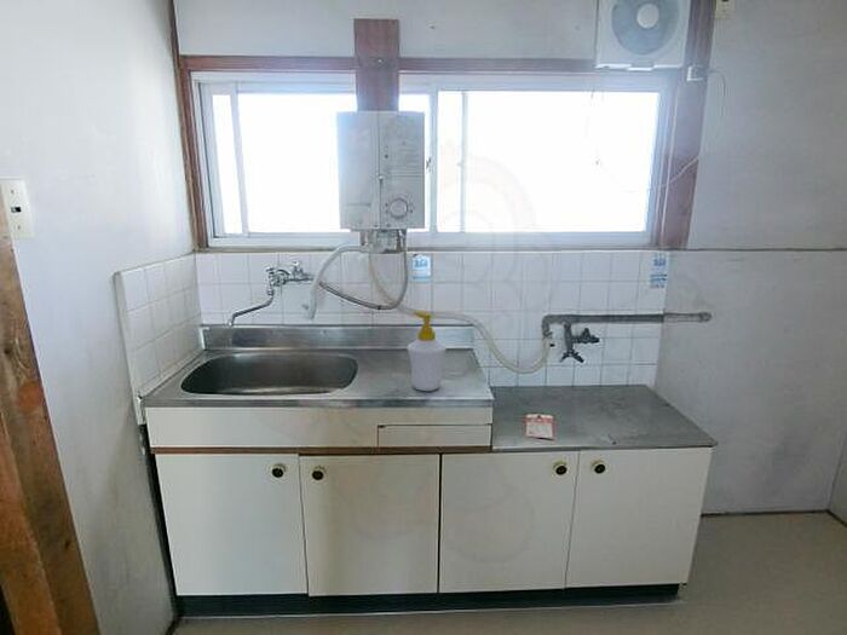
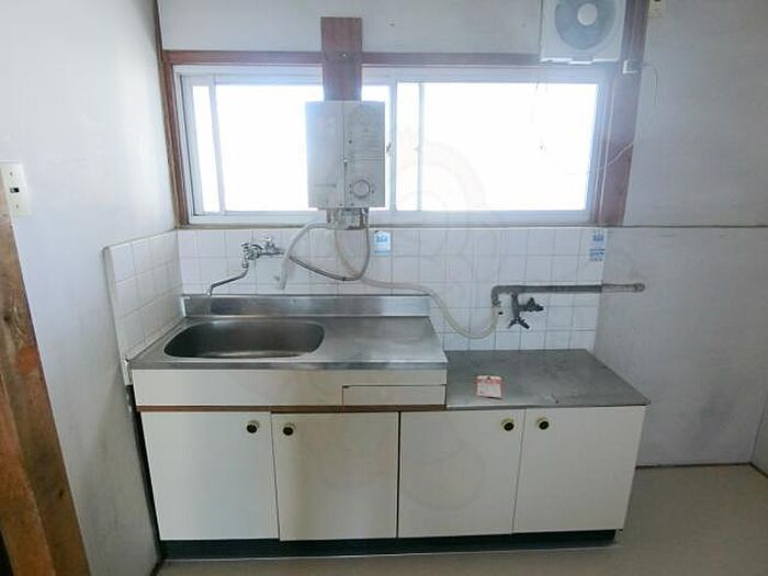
- soap bottle [405,311,448,392]
